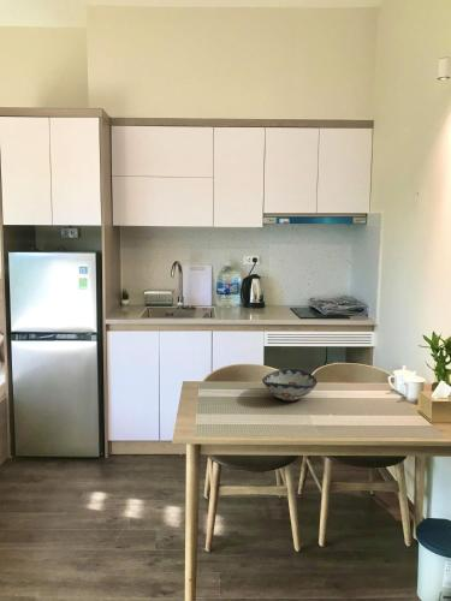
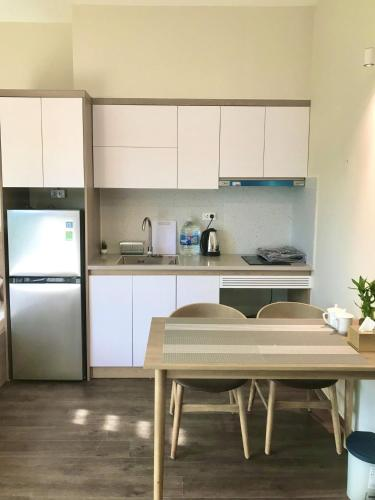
- decorative bowl [261,368,319,401]
